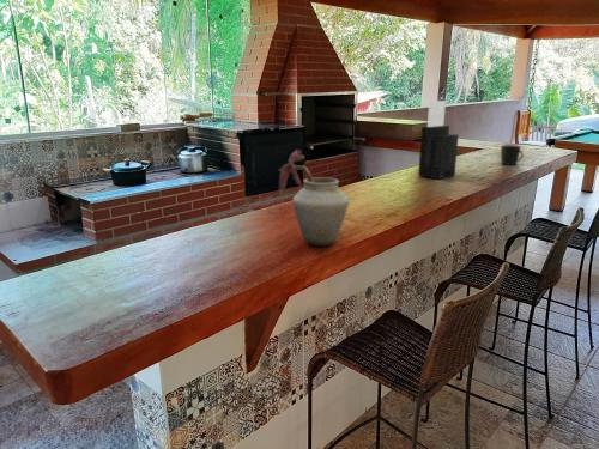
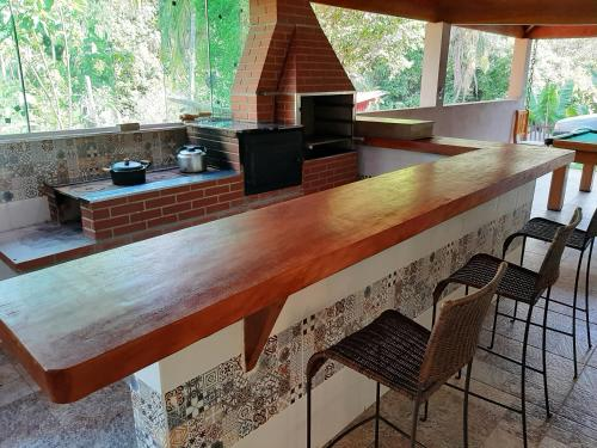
- cup [500,145,525,166]
- knife block [417,99,460,180]
- vase [277,147,350,248]
